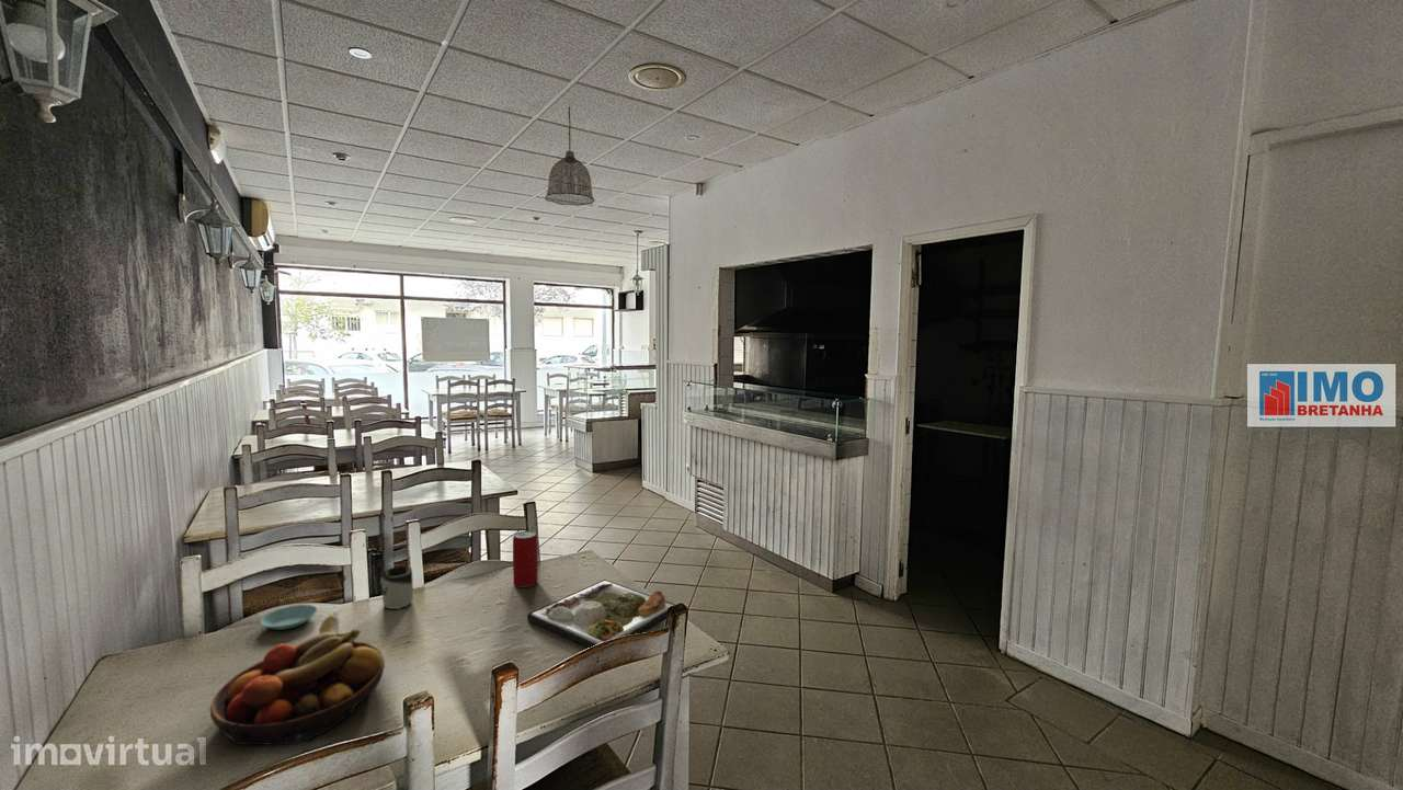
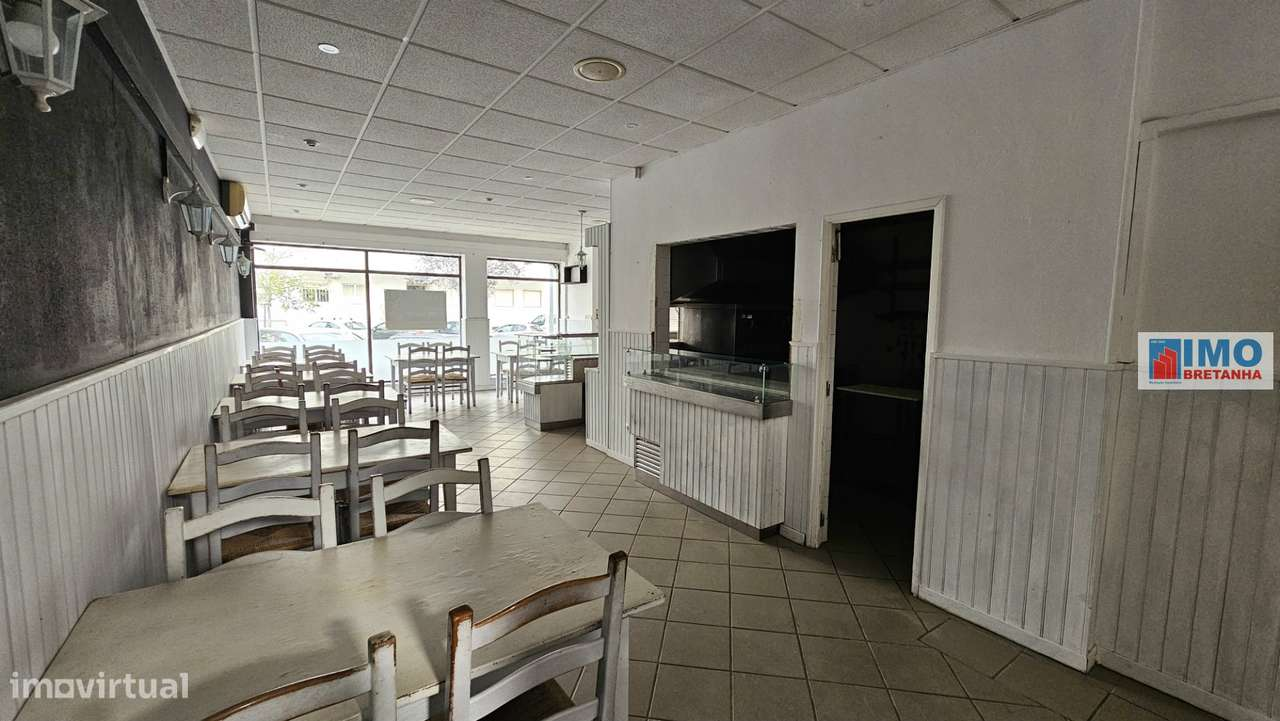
- beverage can [512,530,538,588]
- dinner plate [526,579,676,650]
- fruit bowl [209,611,386,747]
- saucer [260,604,318,631]
- pendant lamp [544,105,595,207]
- cup [379,565,414,610]
